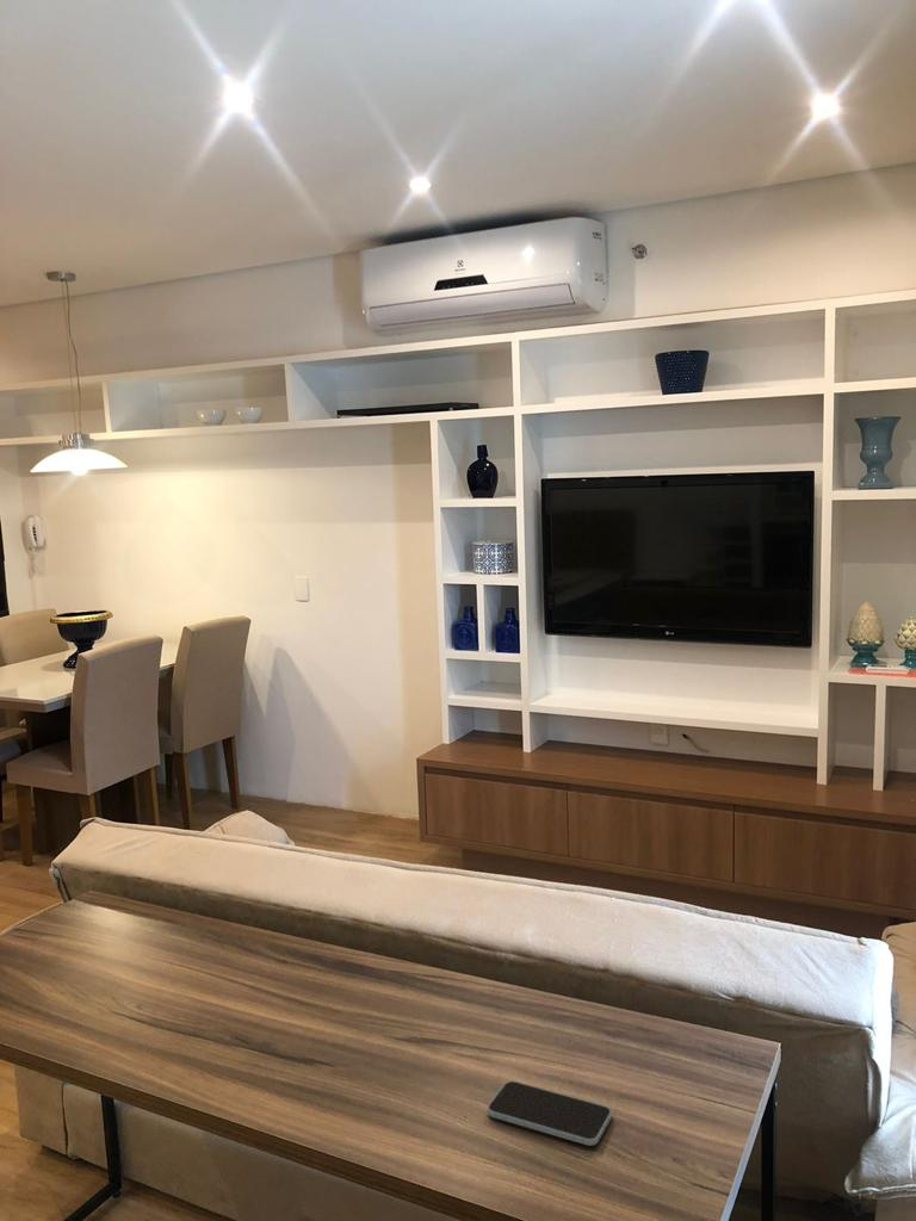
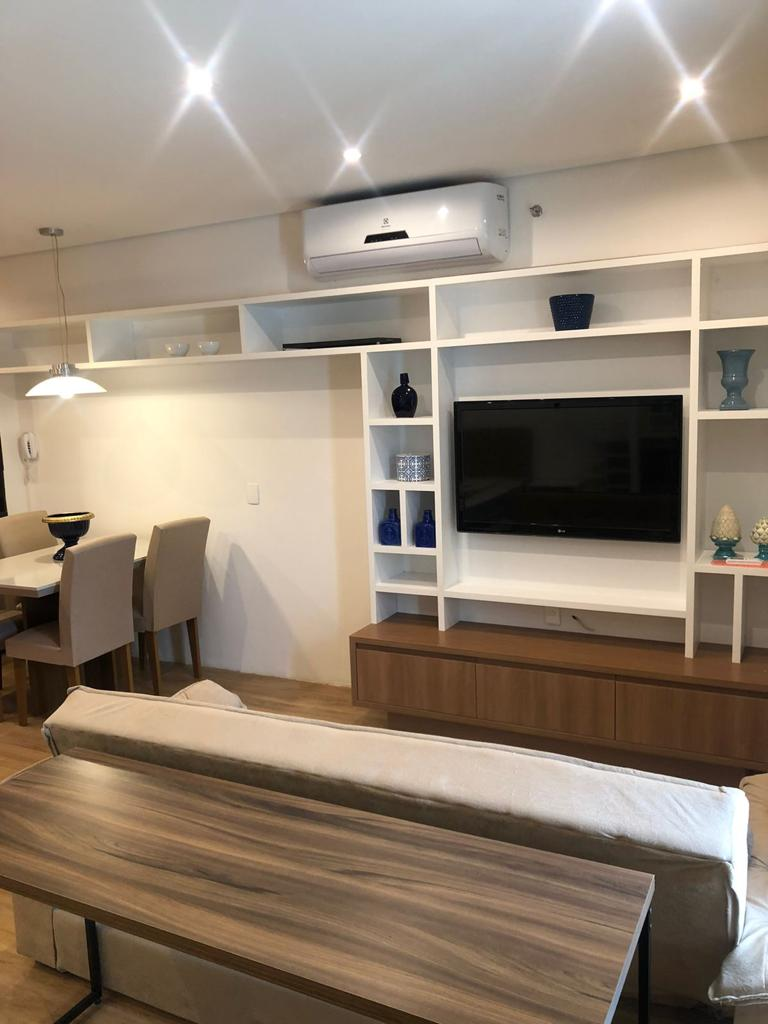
- smartphone [487,1080,613,1147]
